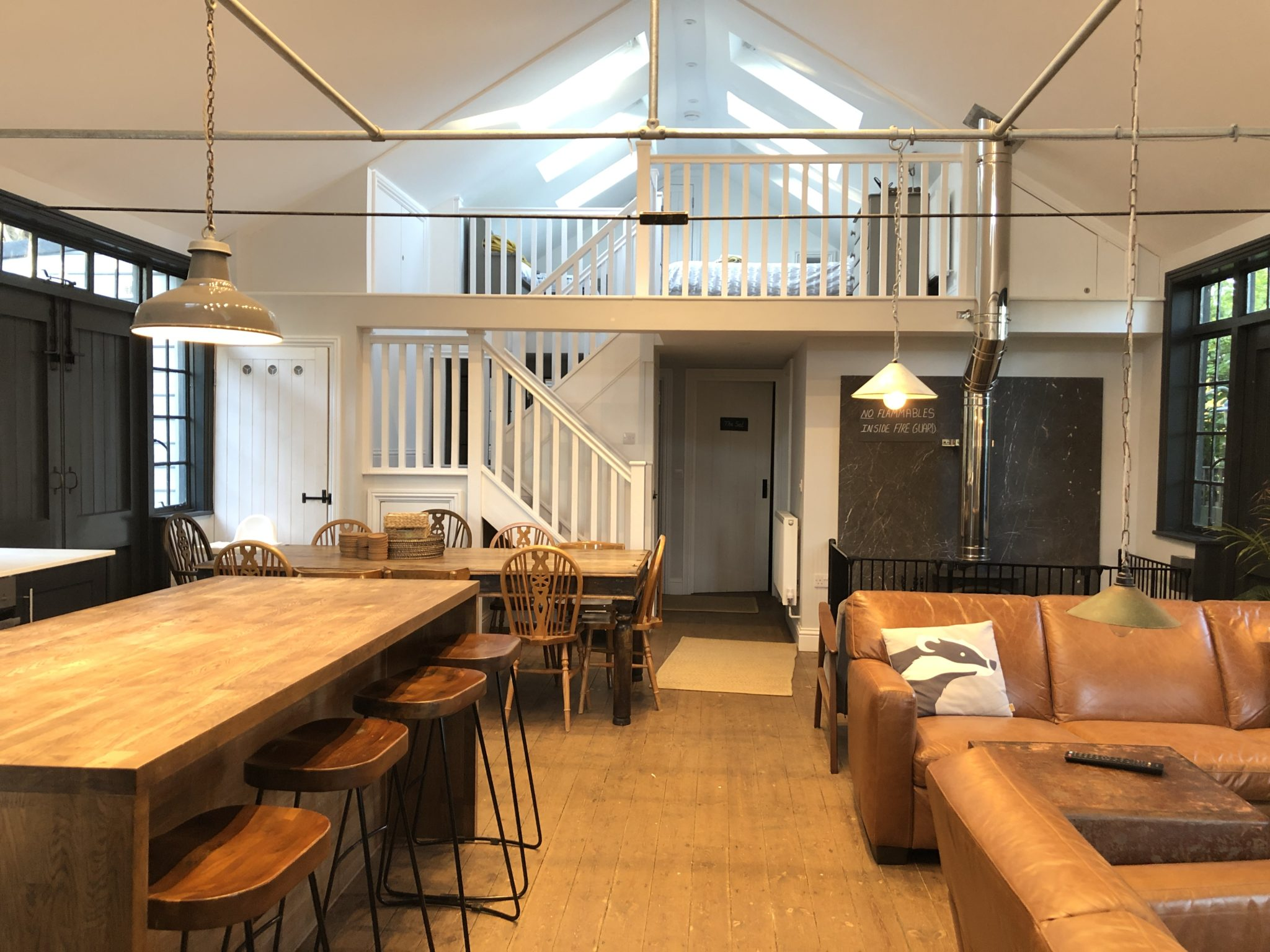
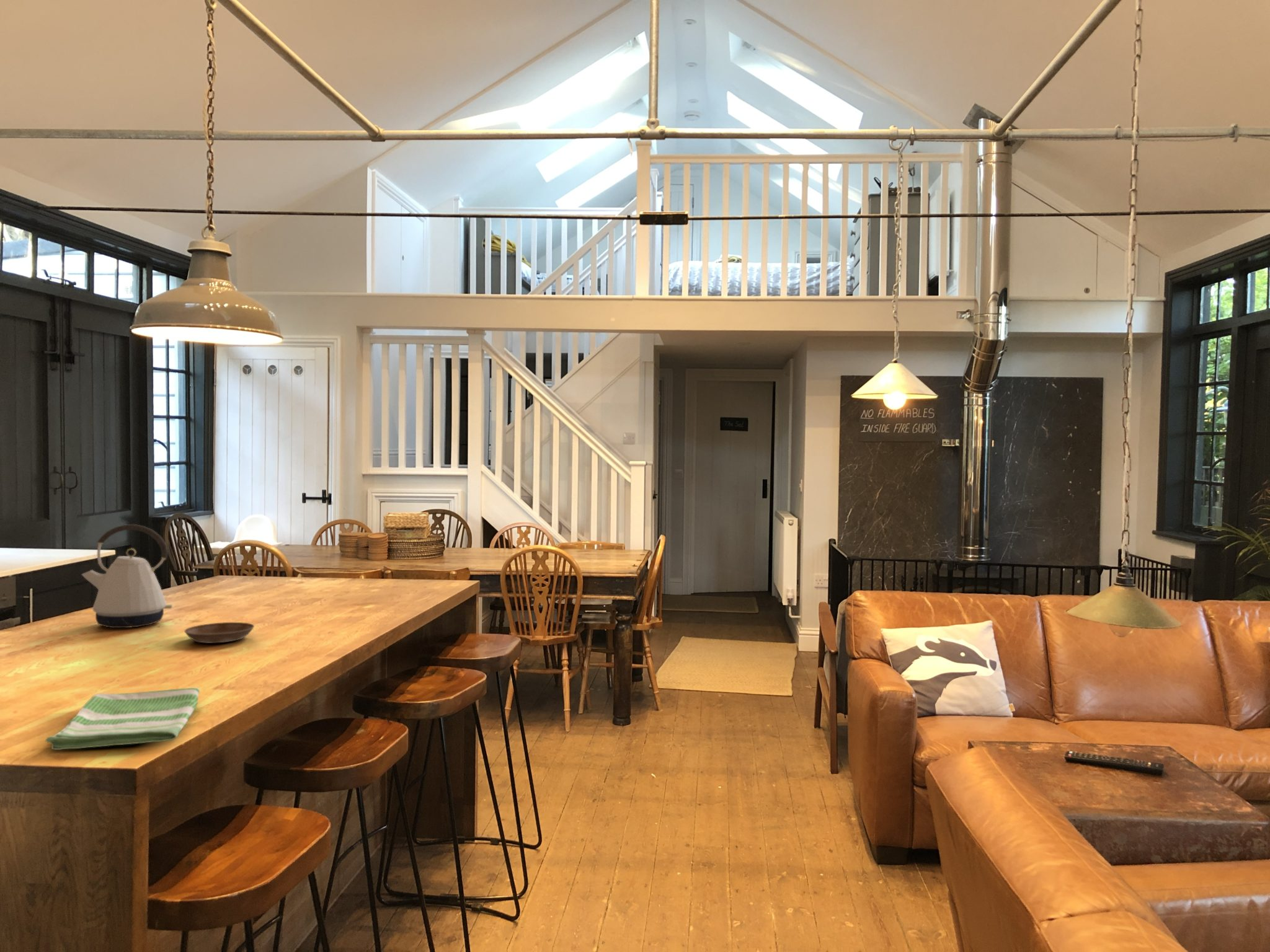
+ dish towel [45,687,200,751]
+ kettle [81,524,173,628]
+ saucer [184,622,255,644]
